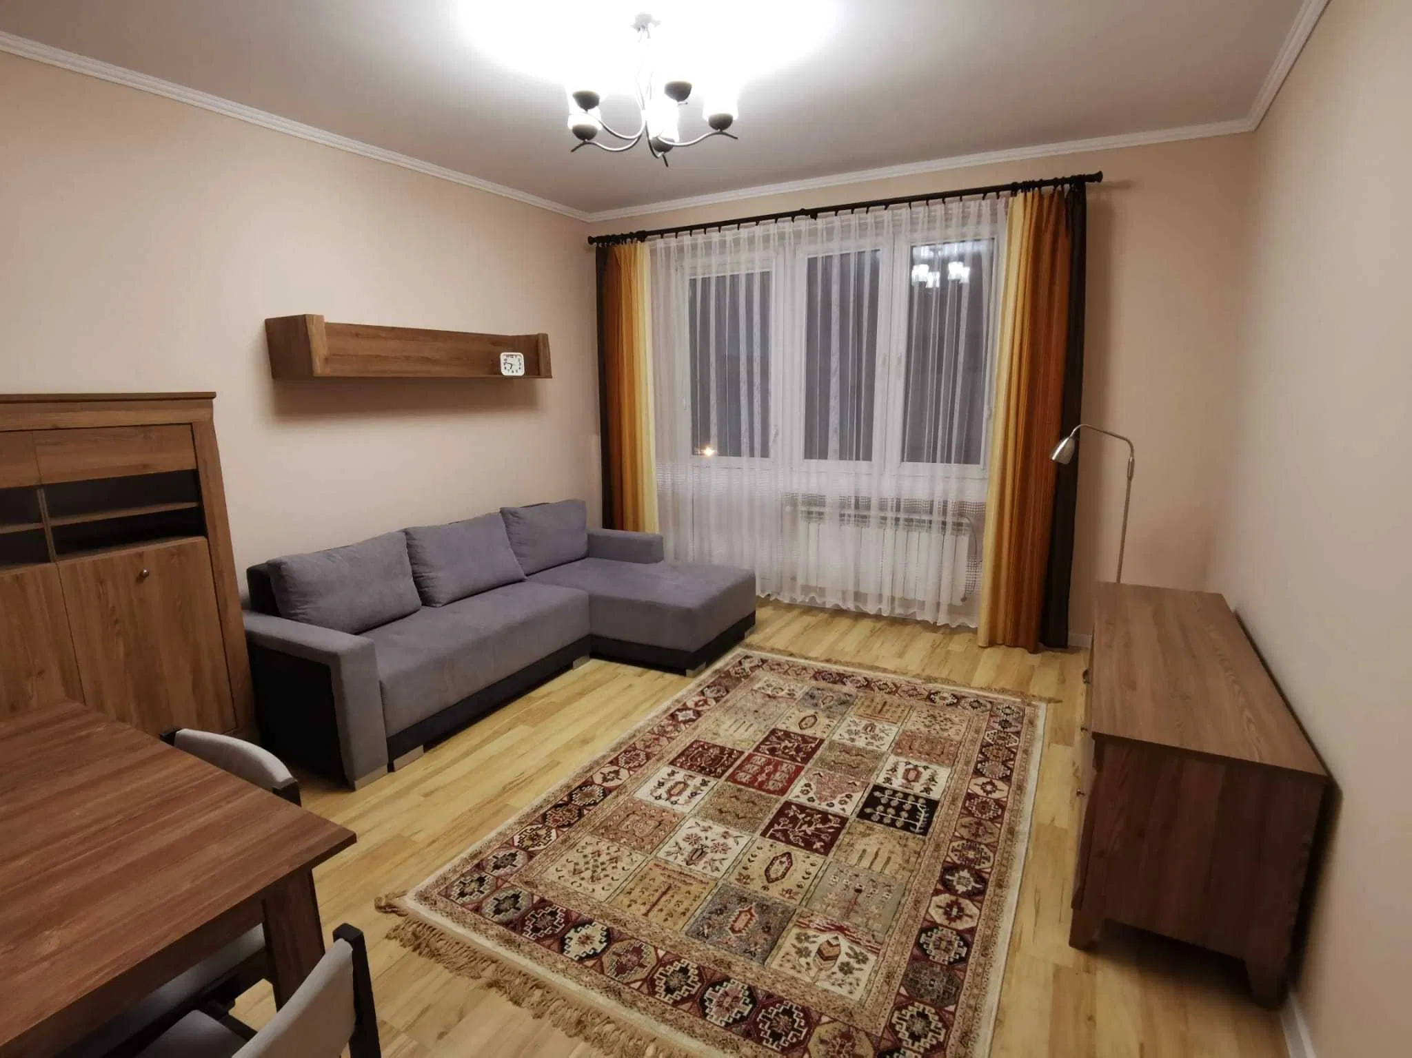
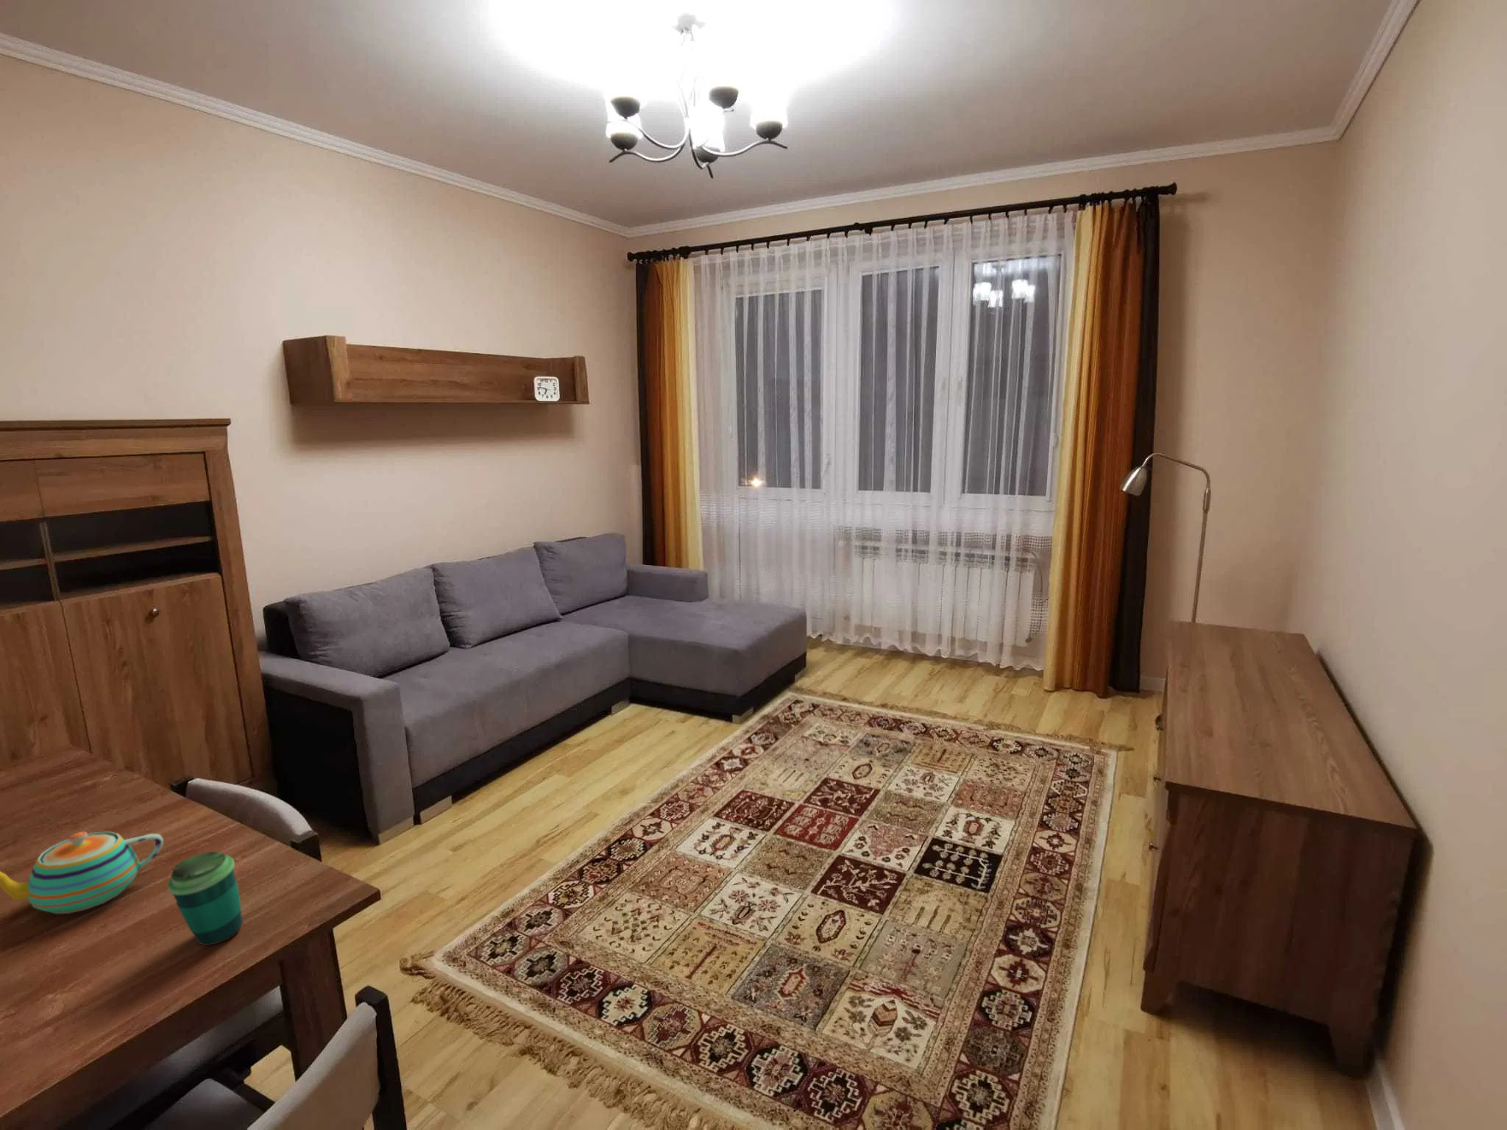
+ cup [167,851,243,946]
+ teapot [0,831,164,914]
